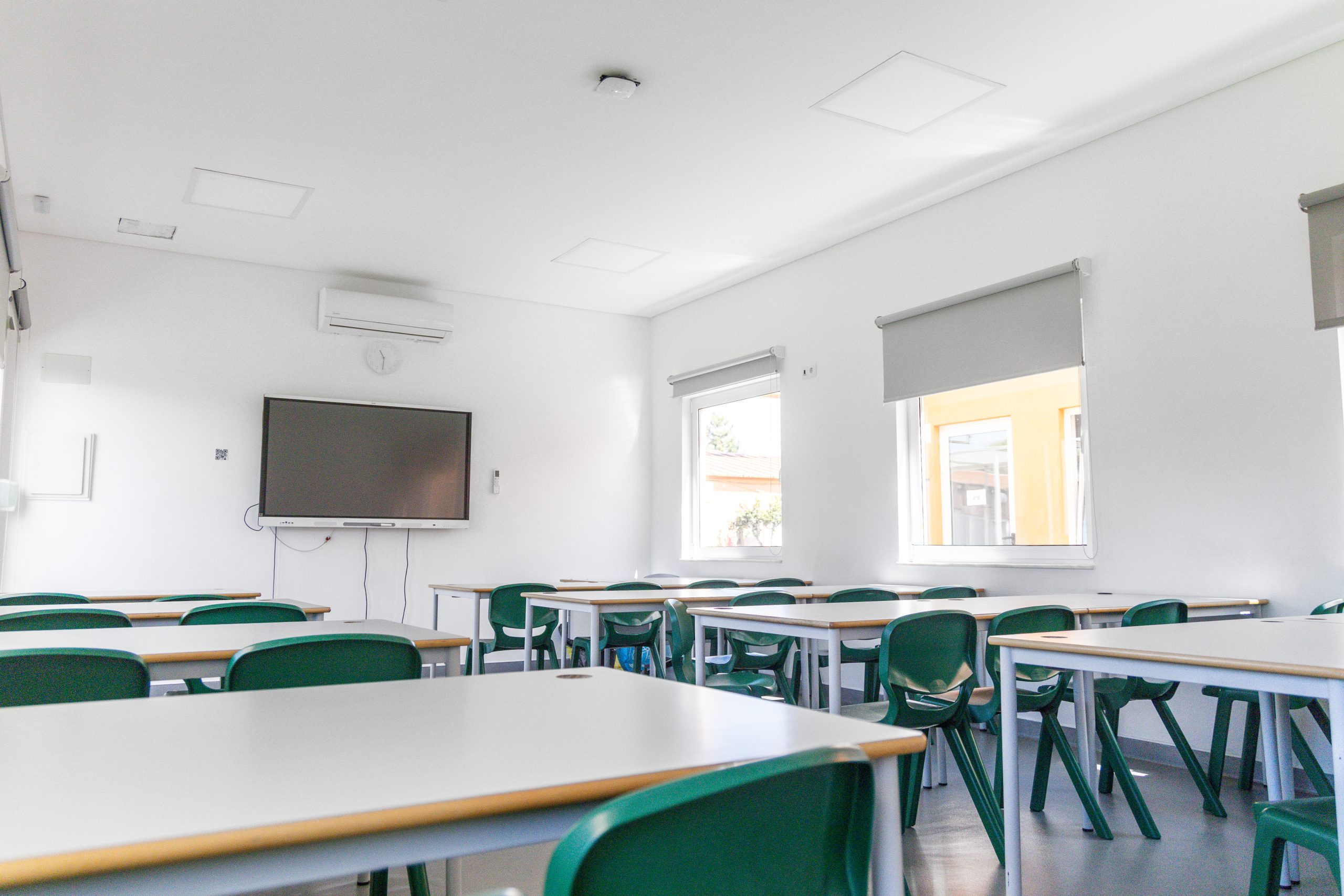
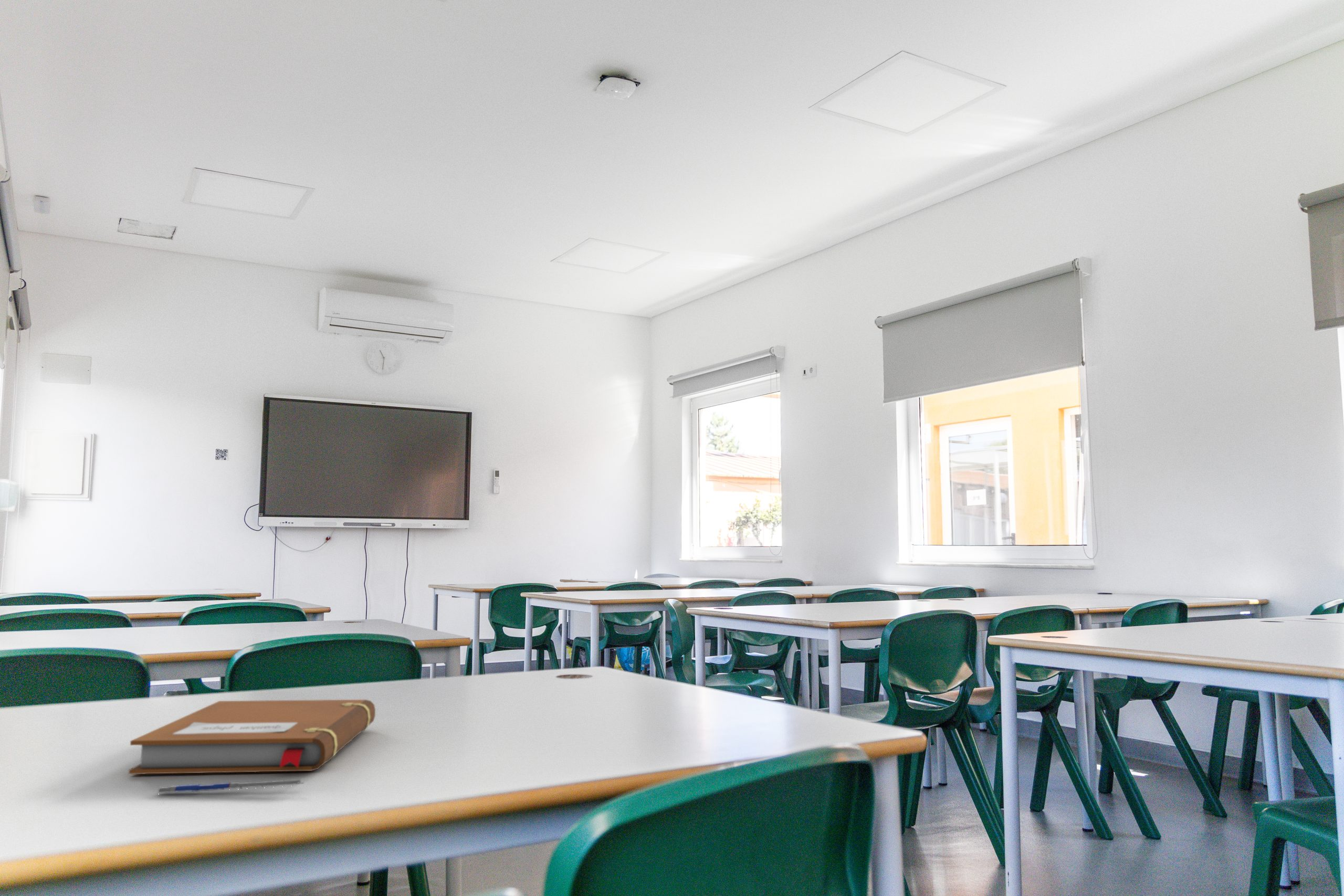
+ pen [155,779,304,795]
+ notebook [128,699,376,775]
